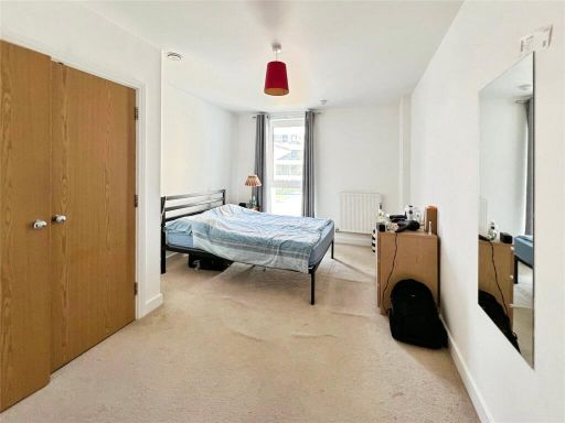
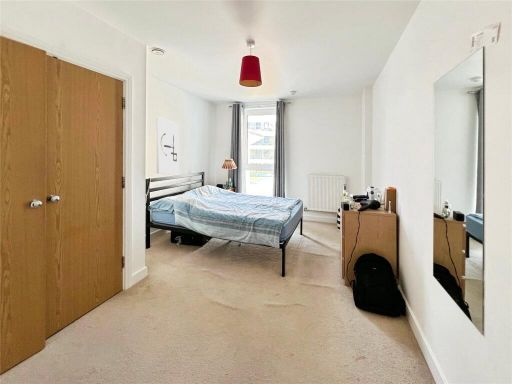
+ wall art [155,116,180,175]
